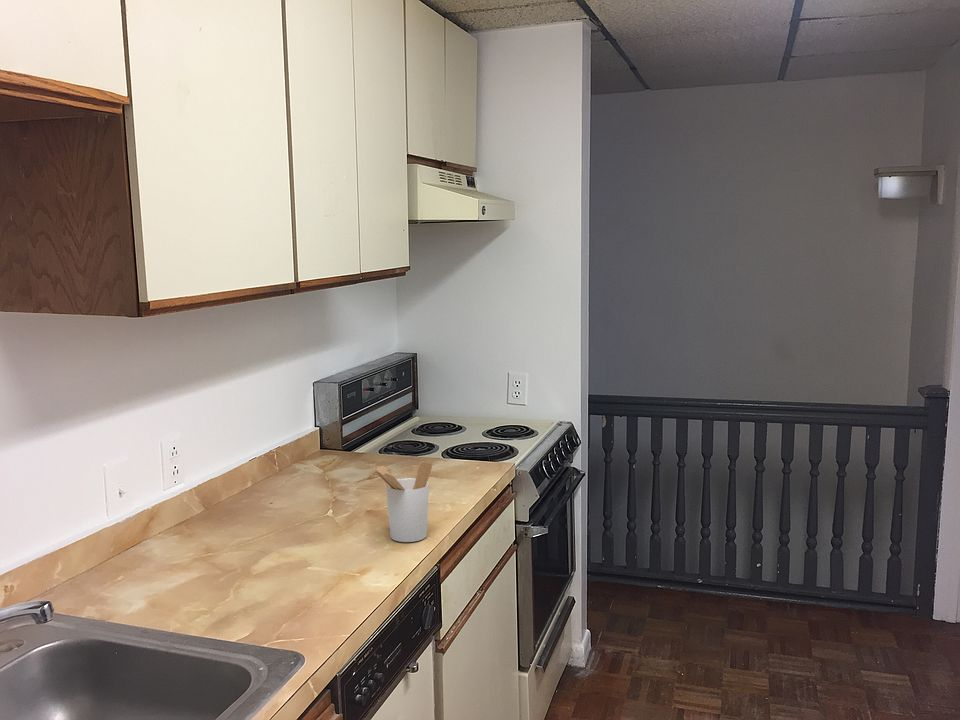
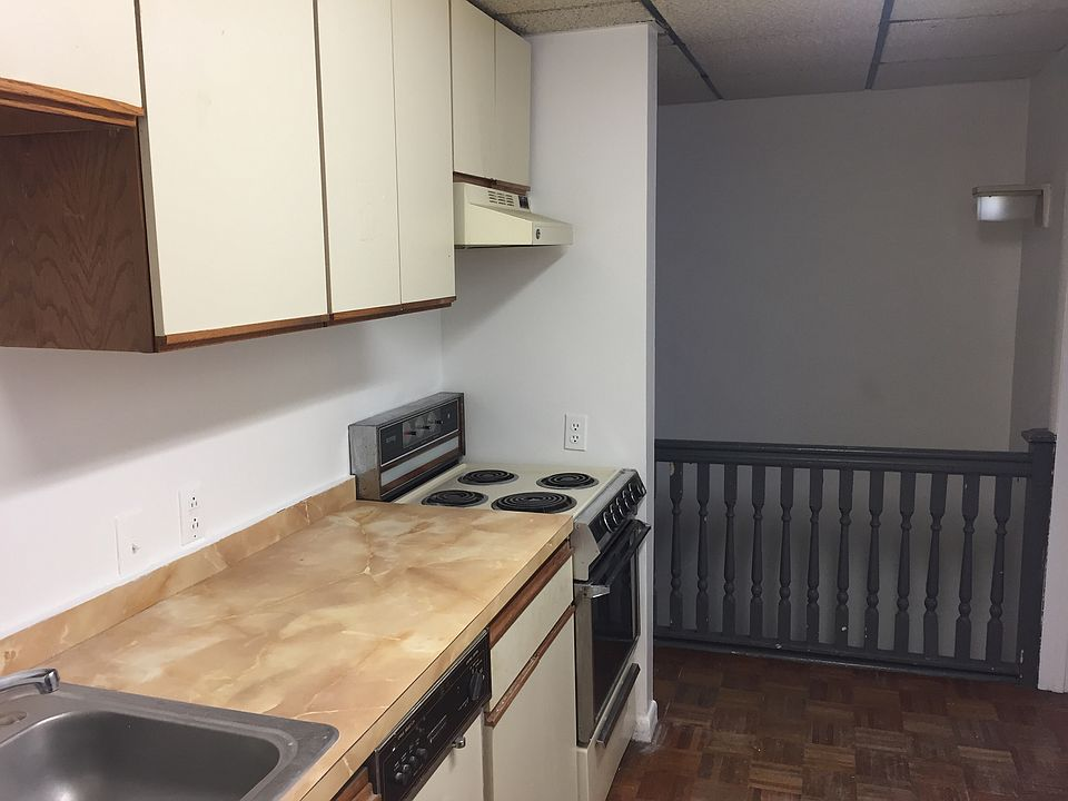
- utensil holder [371,461,433,543]
